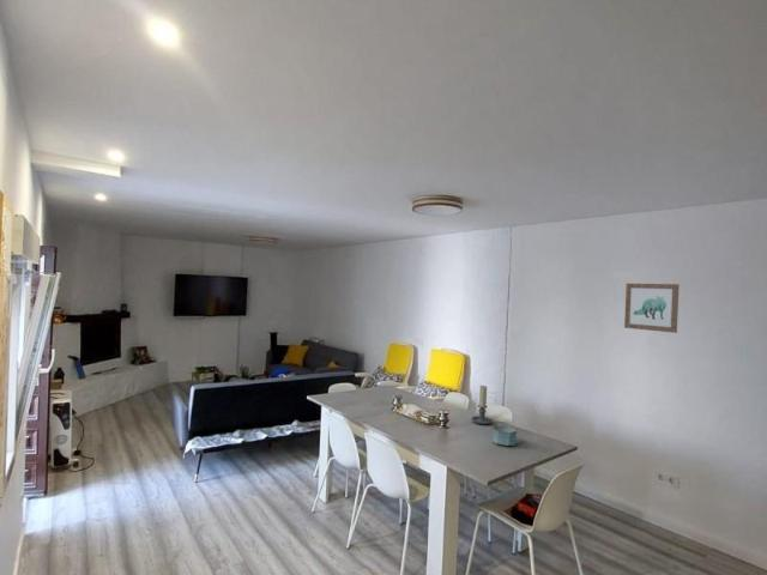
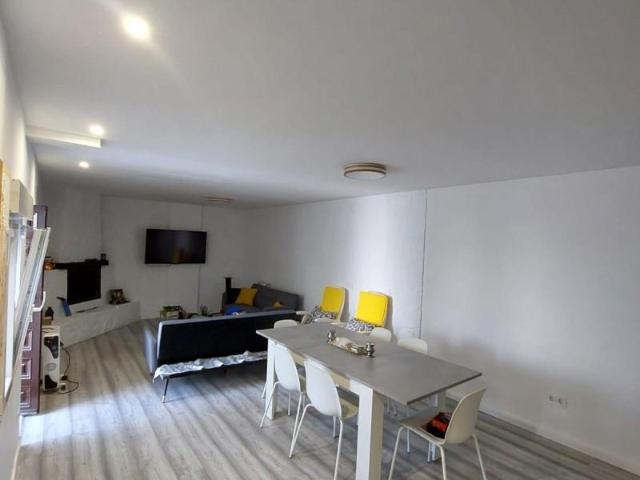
- candle holder [471,385,496,426]
- wall art [623,283,681,334]
- bowl [491,424,518,447]
